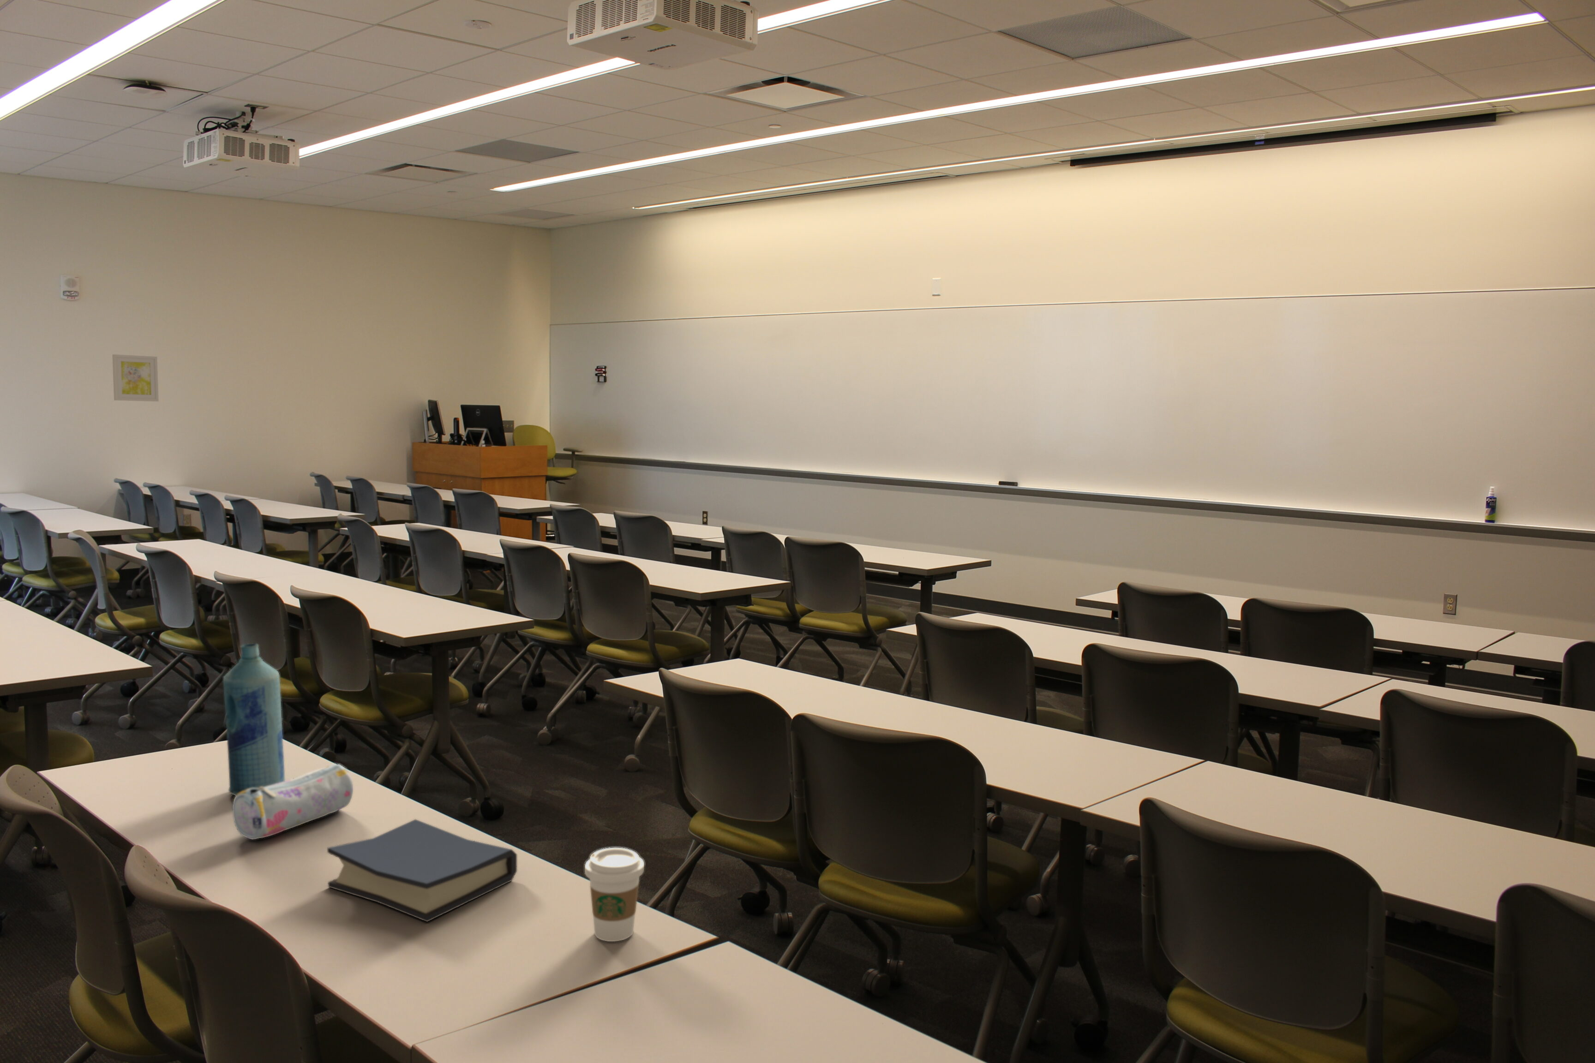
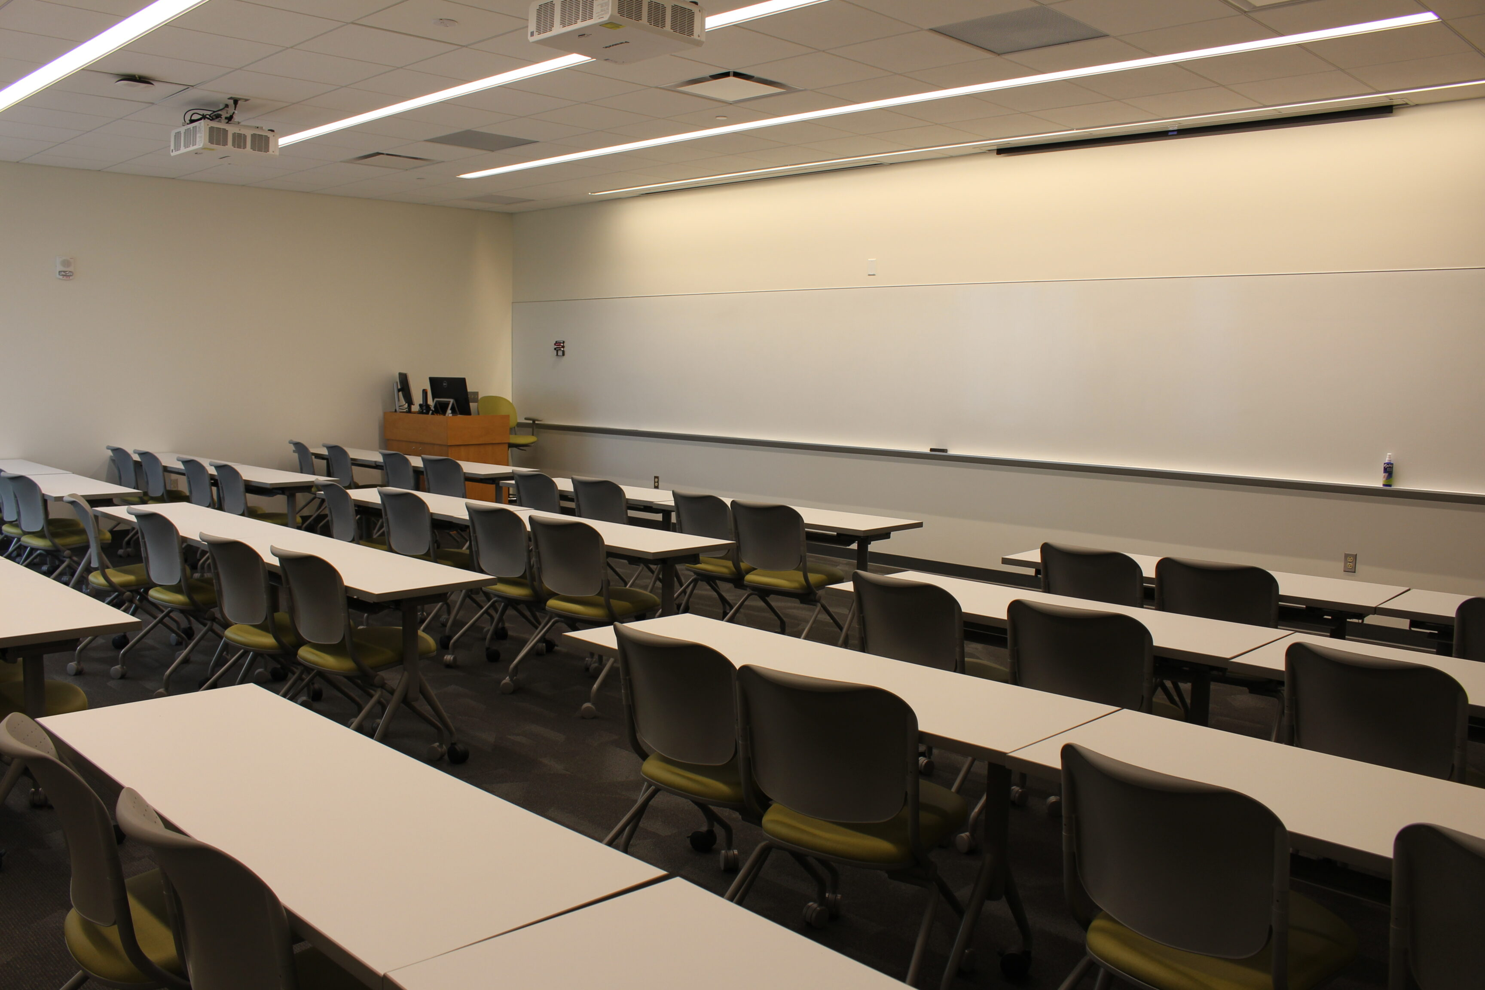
- bottle [223,643,286,796]
- coffee cup [584,847,644,942]
- hardback book [326,819,517,922]
- wall art [112,354,159,402]
- pencil case [233,763,354,840]
